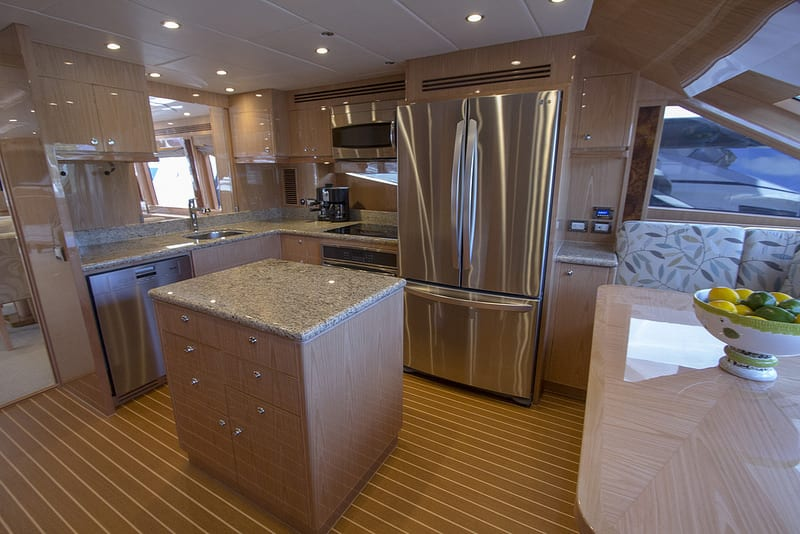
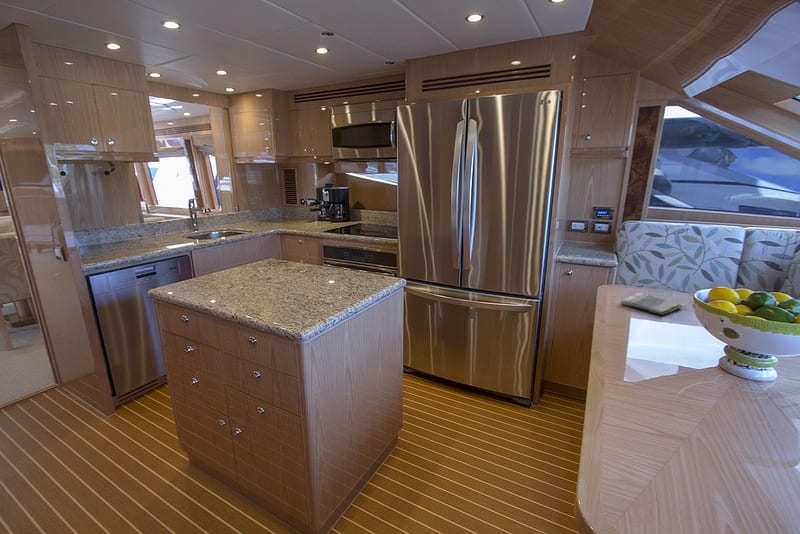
+ dish towel [619,292,683,316]
